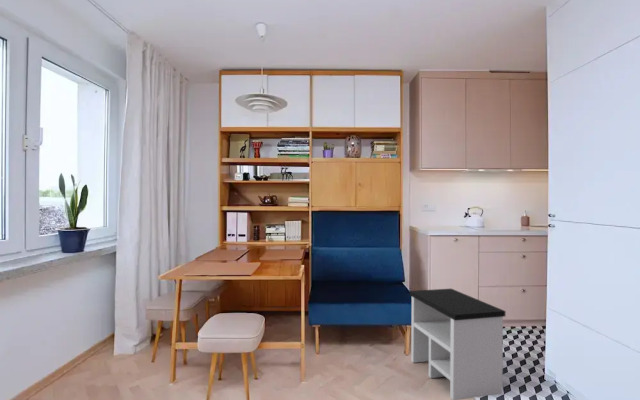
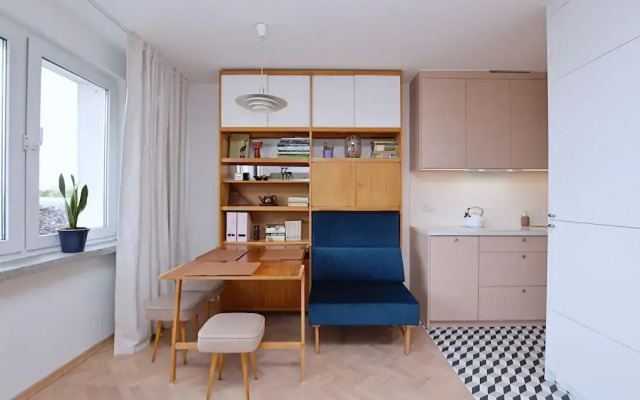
- side table [409,288,506,400]
